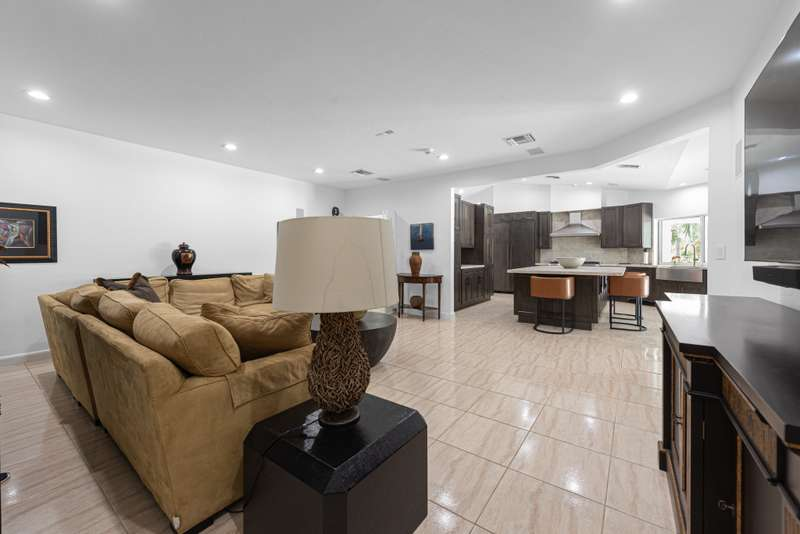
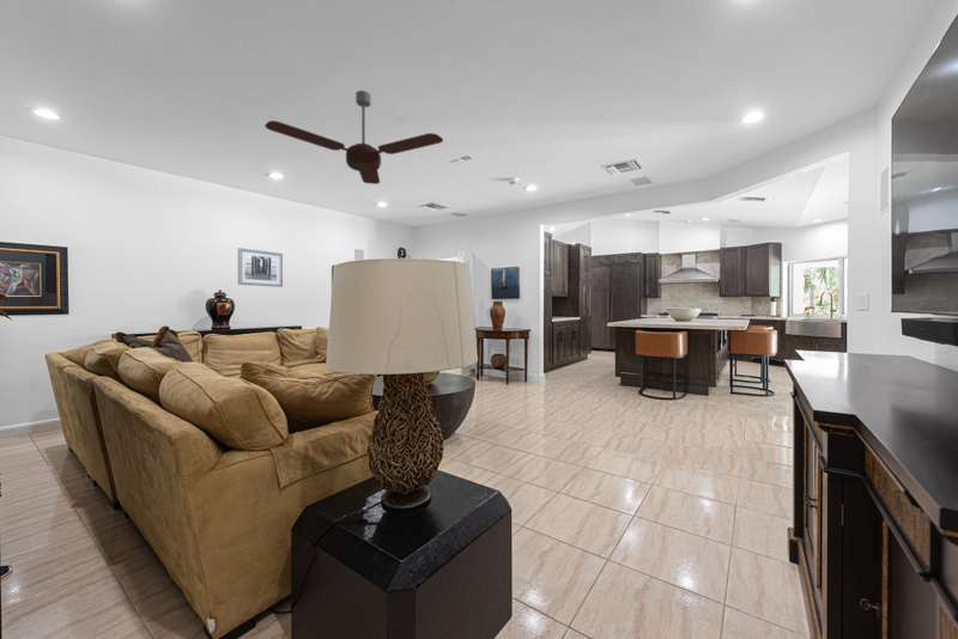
+ ceiling fan [263,90,444,185]
+ wall art [237,247,284,288]
